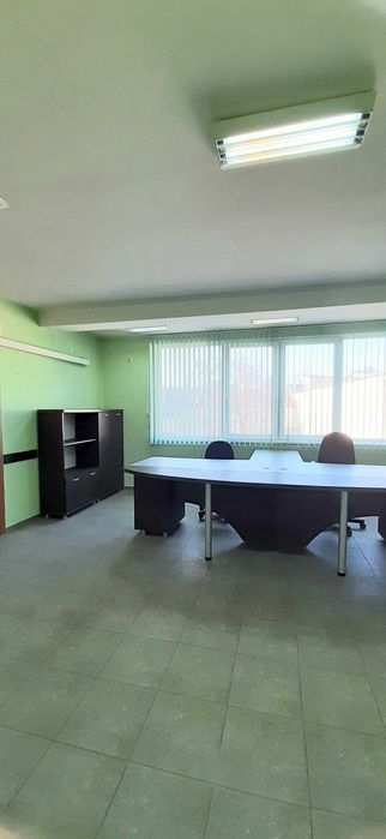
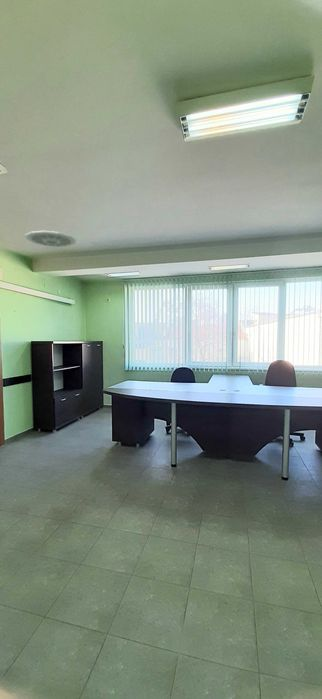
+ ceiling vent [24,230,77,248]
